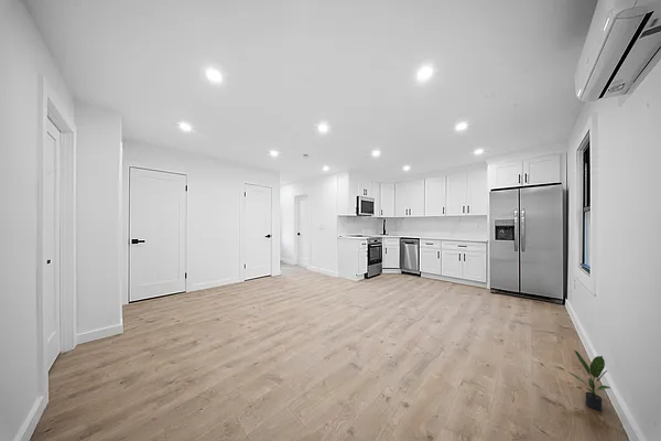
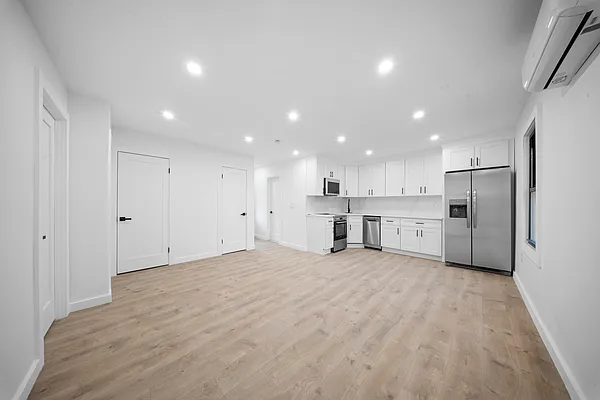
- potted plant [567,349,611,411]
